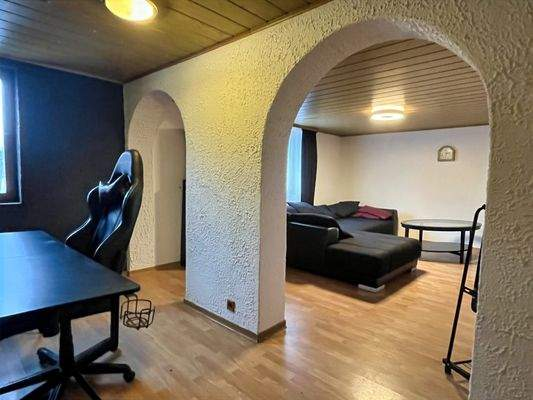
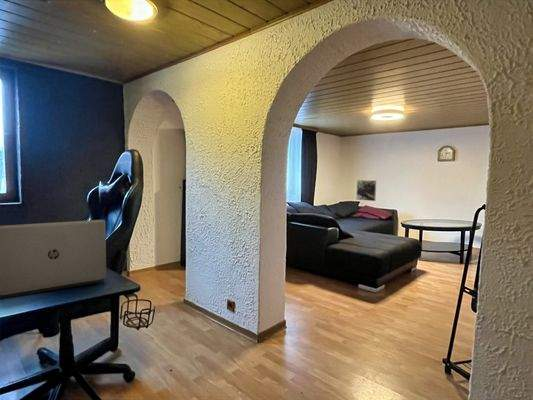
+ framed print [355,179,377,202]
+ laptop [0,219,107,300]
